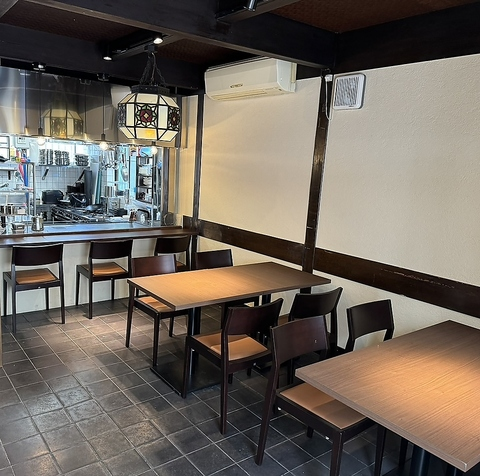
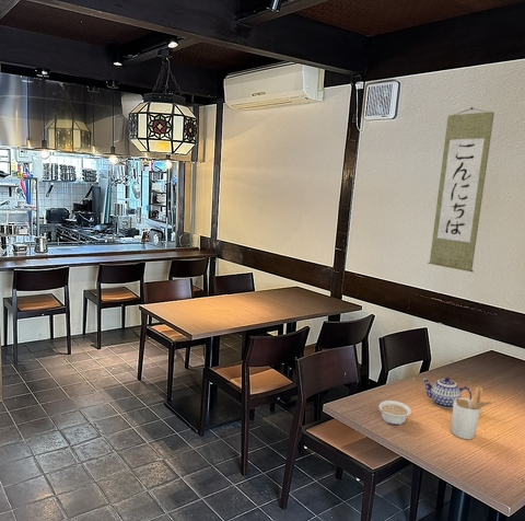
+ utensil holder [451,386,498,440]
+ legume [376,400,412,426]
+ wall scroll [427,106,495,273]
+ teapot [422,377,472,409]
